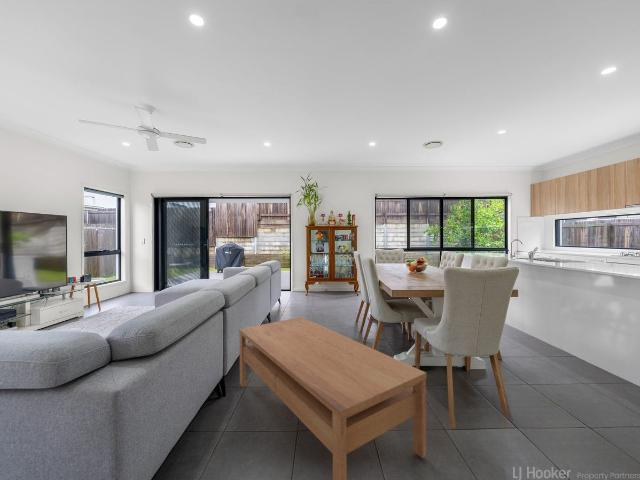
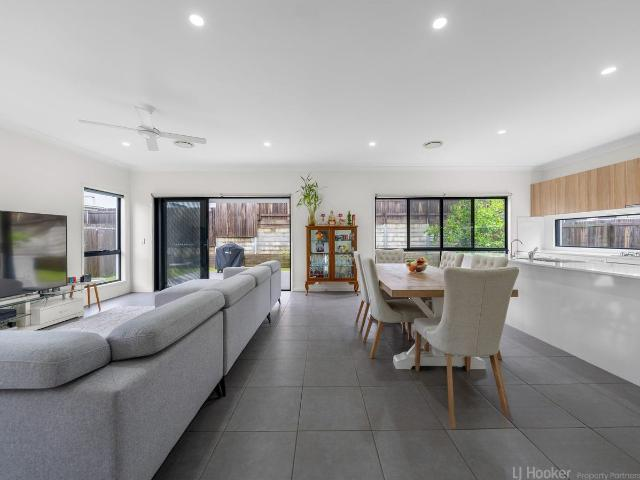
- coffee table [238,316,427,480]
